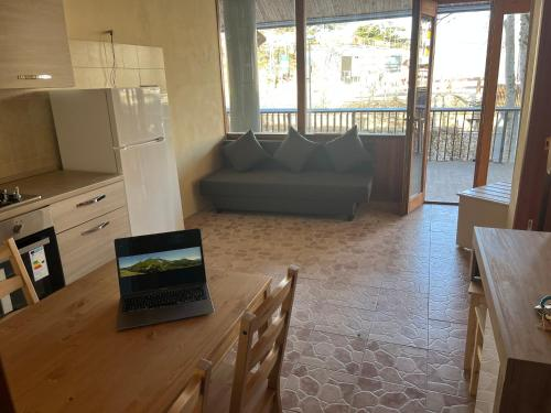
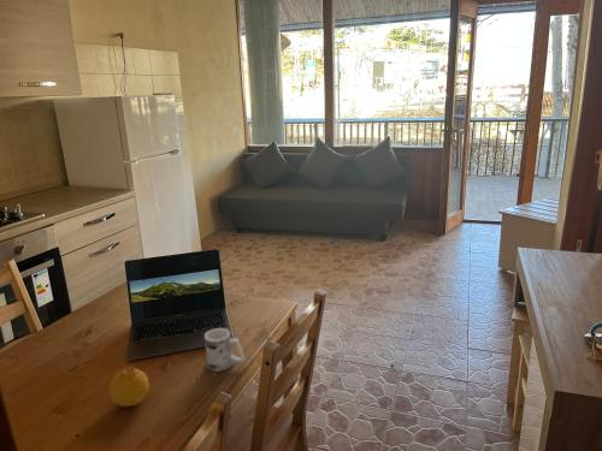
+ fruit [108,366,150,408]
+ mug [203,327,246,373]
